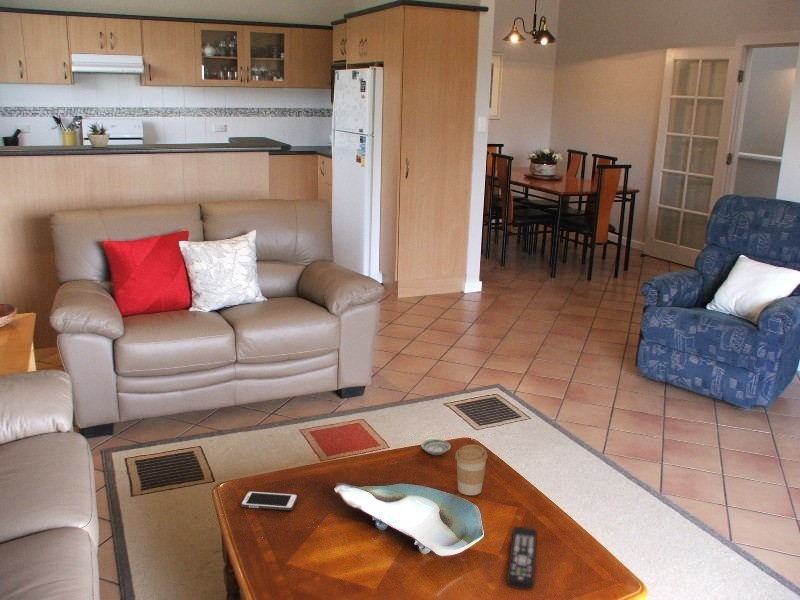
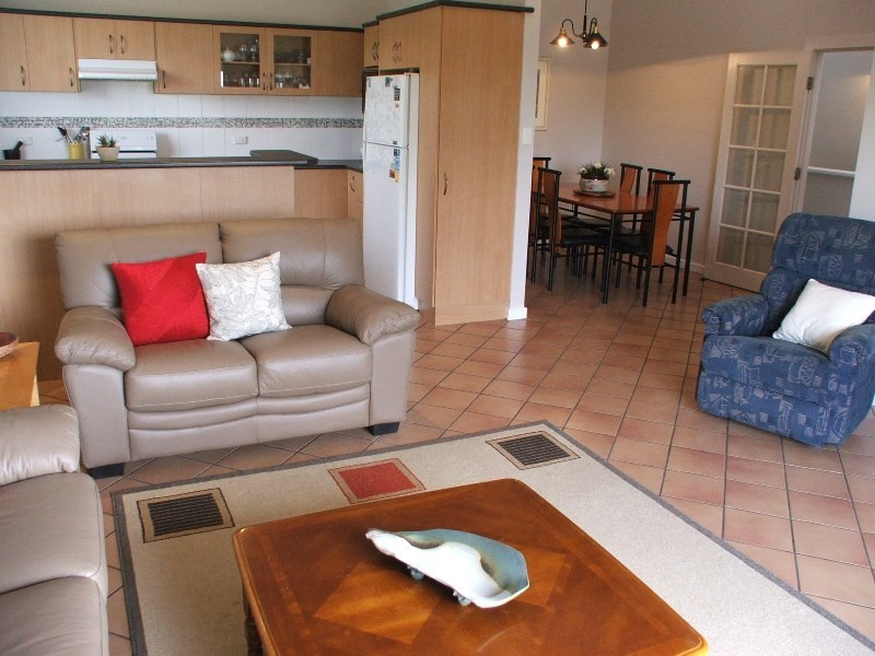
- saucer [420,438,452,456]
- coffee cup [454,444,488,496]
- cell phone [240,490,299,511]
- remote control [506,526,538,591]
